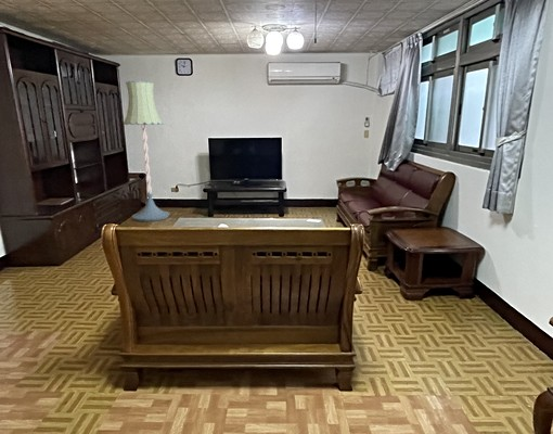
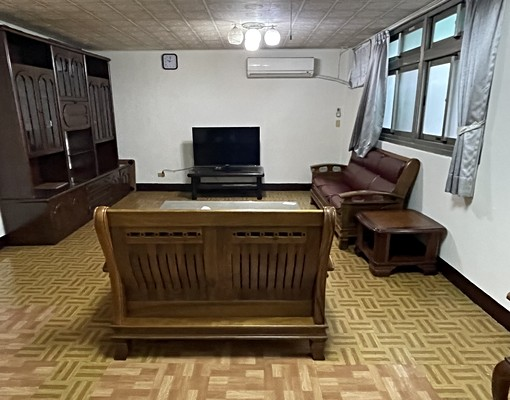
- floor lamp [123,80,171,222]
